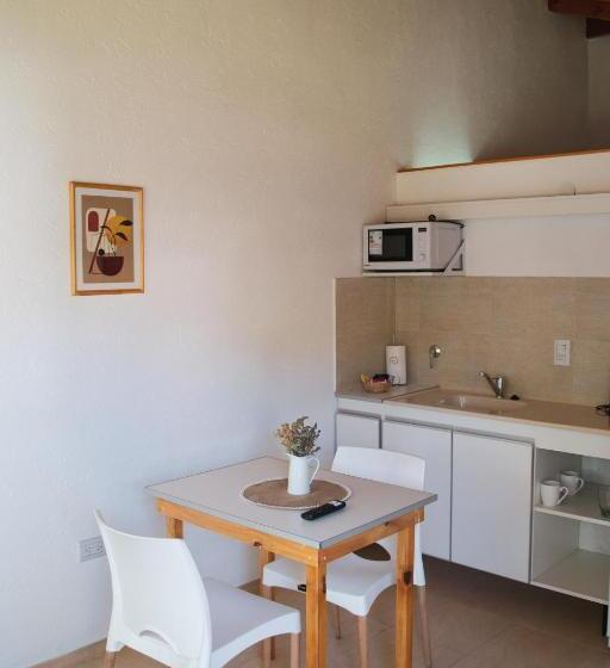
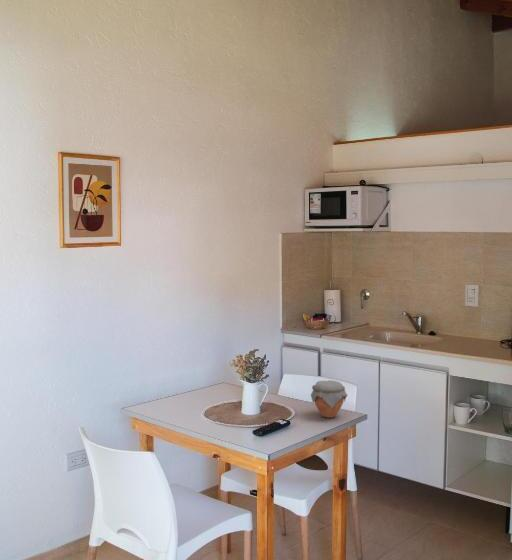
+ jar [310,379,349,419]
